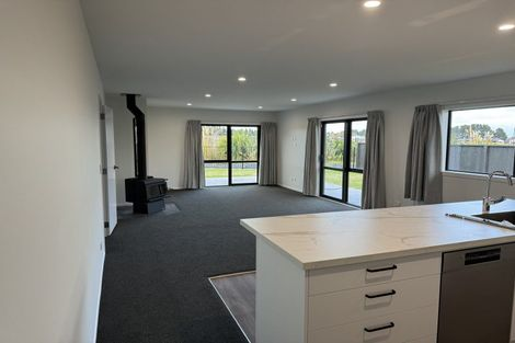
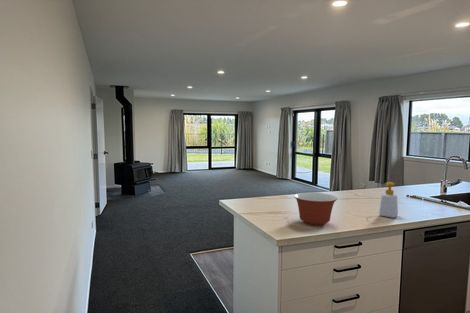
+ soap bottle [378,181,399,219]
+ mixing bowl [293,191,338,227]
